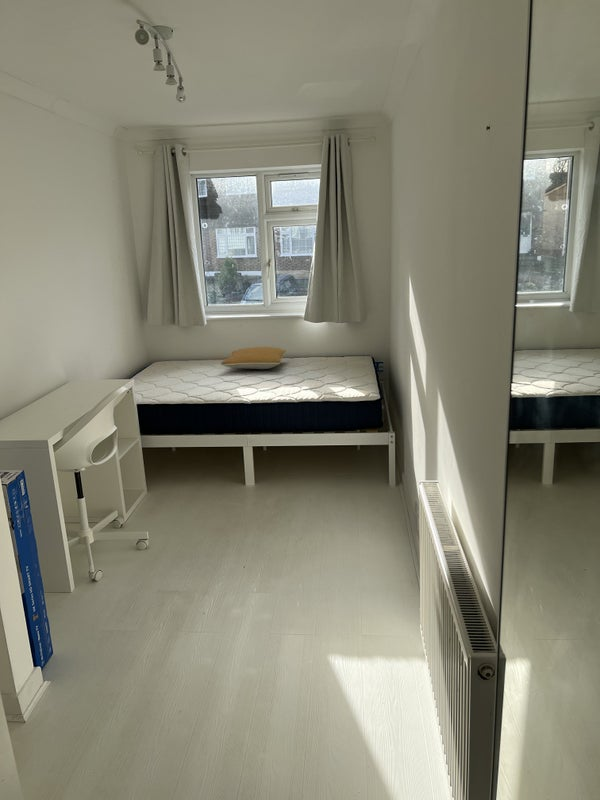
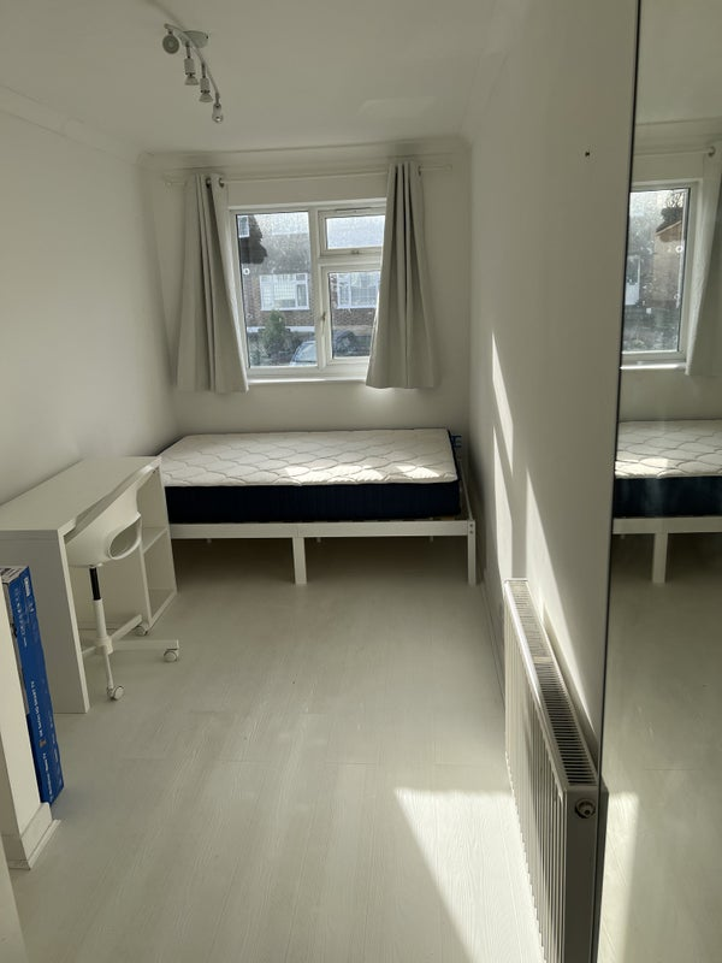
- pillow [220,346,287,370]
